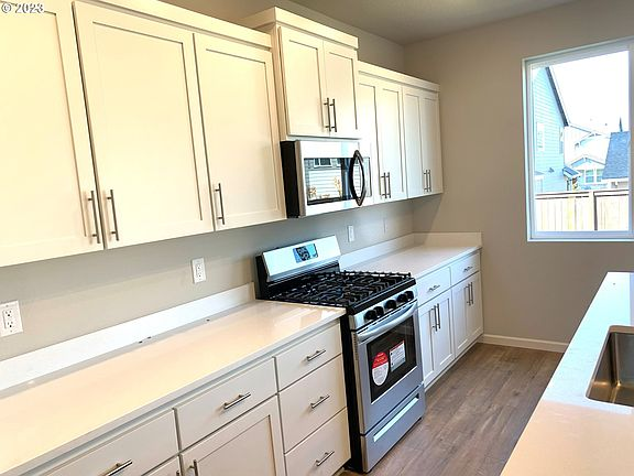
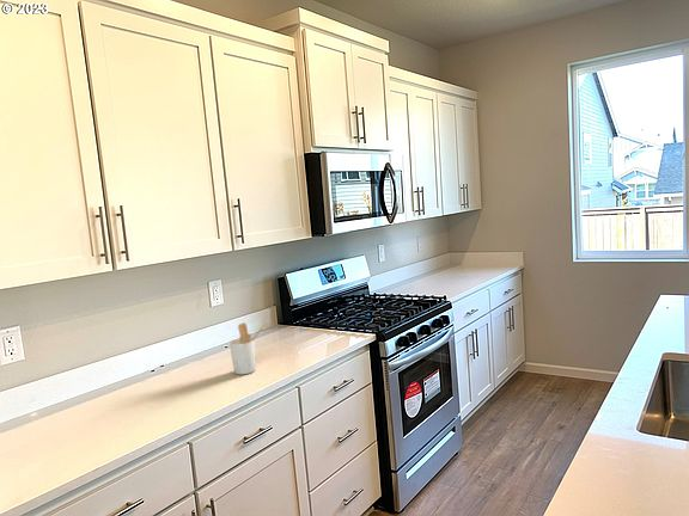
+ utensil holder [228,321,267,375]
